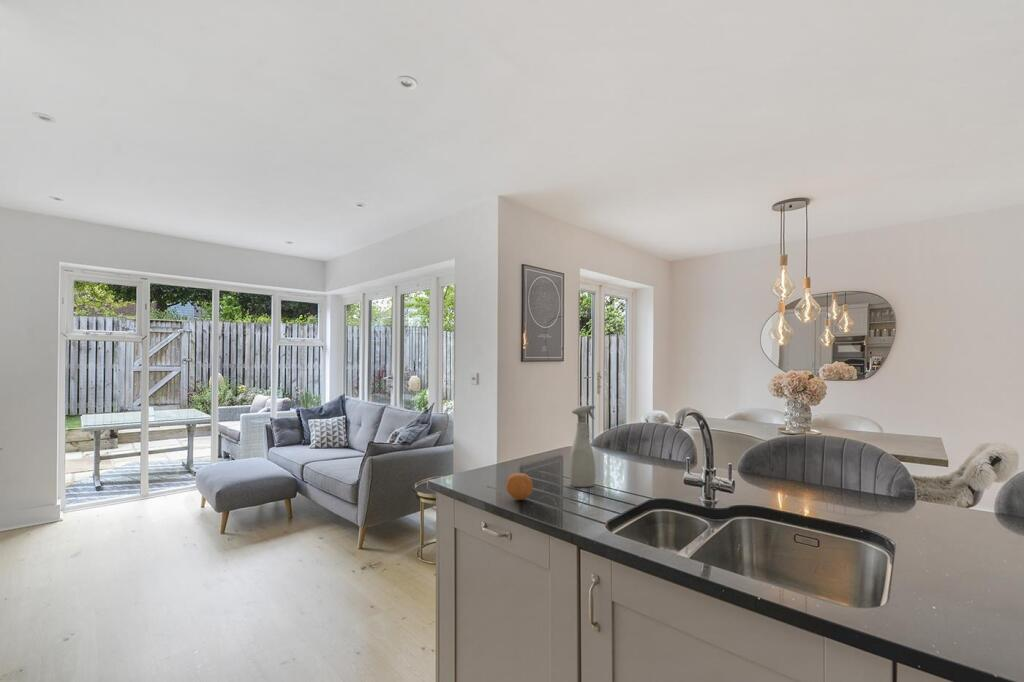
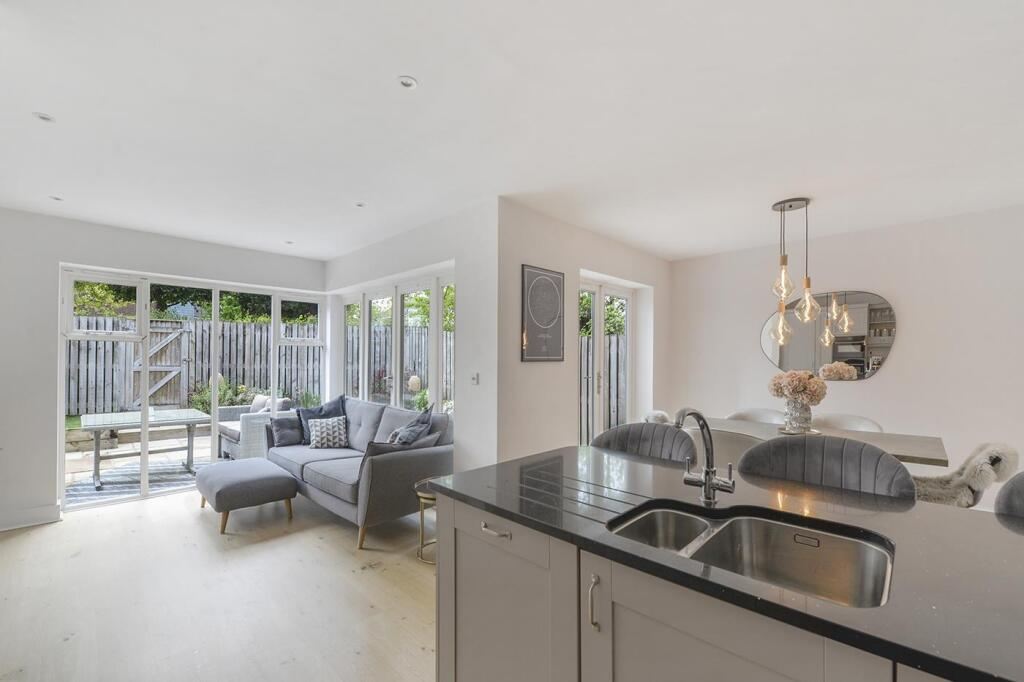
- spray bottle [569,404,597,488]
- fruit [505,472,534,501]
